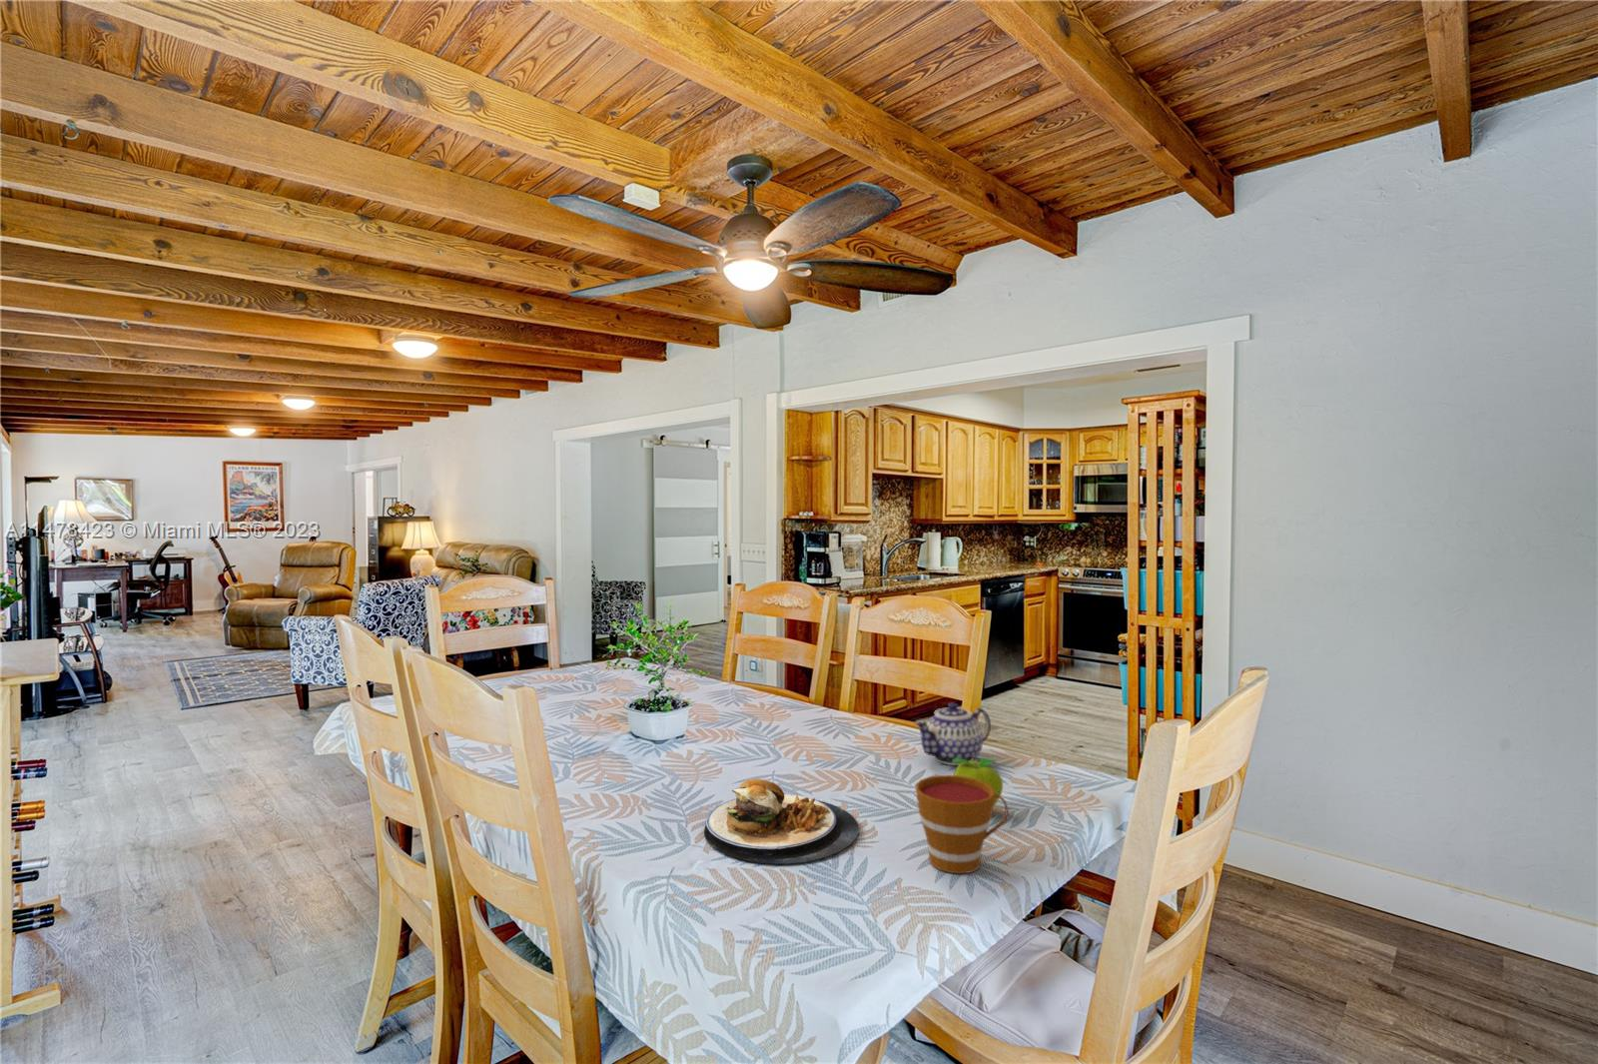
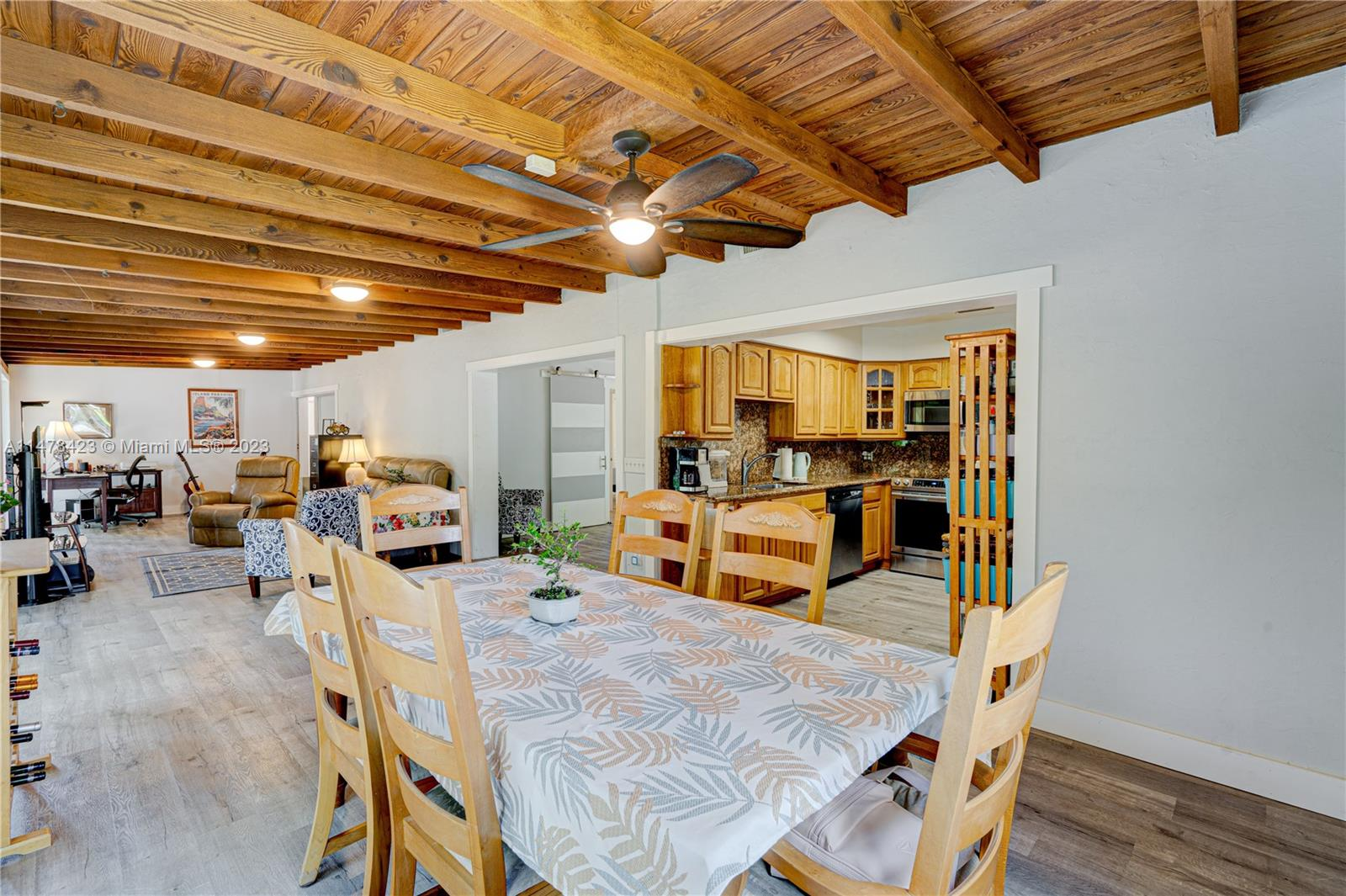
- plate [703,778,860,864]
- teapot [914,702,991,766]
- fruit [952,758,1003,809]
- cup [915,774,1010,874]
